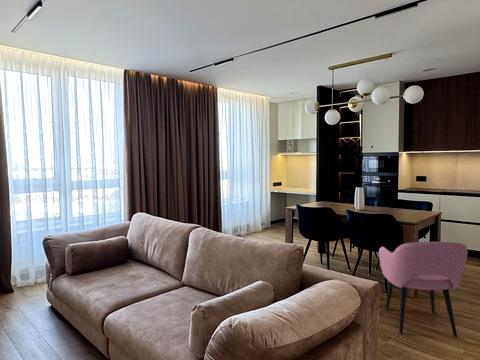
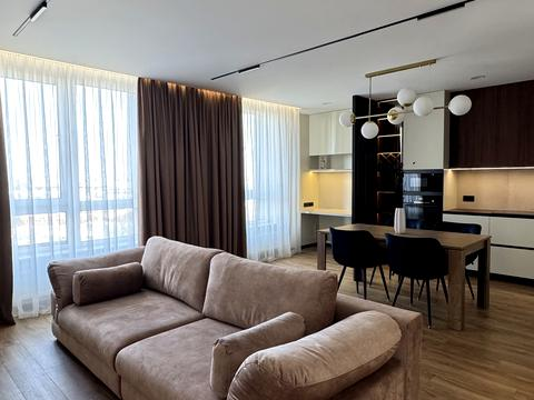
- armchair [378,241,469,338]
